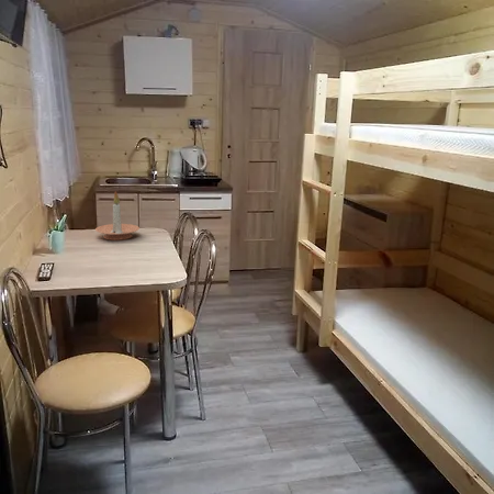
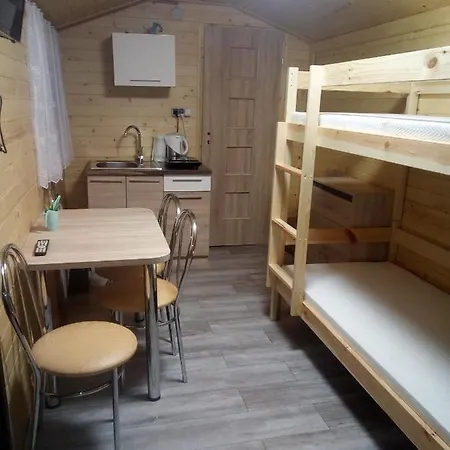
- candle holder [94,190,141,242]
